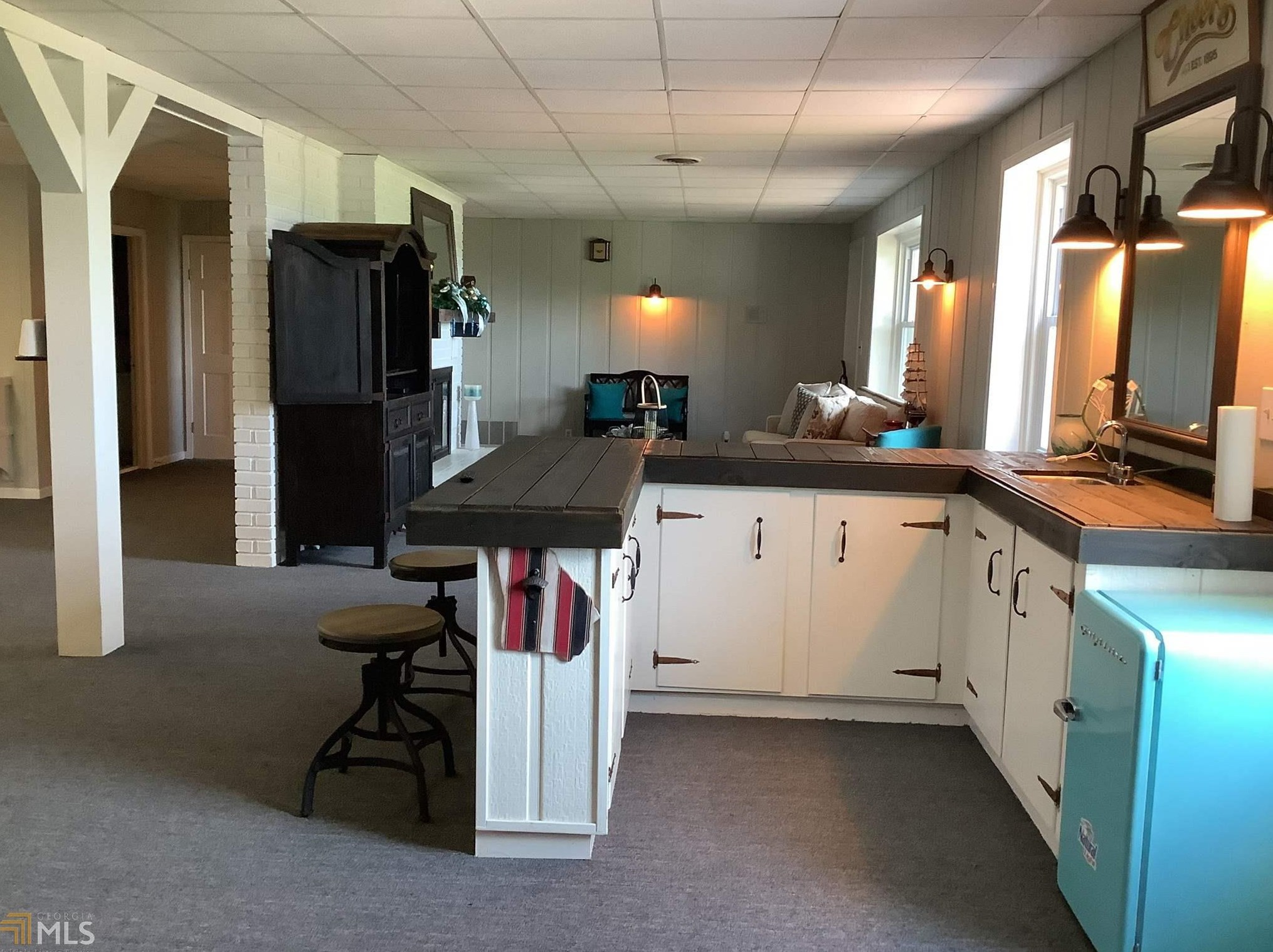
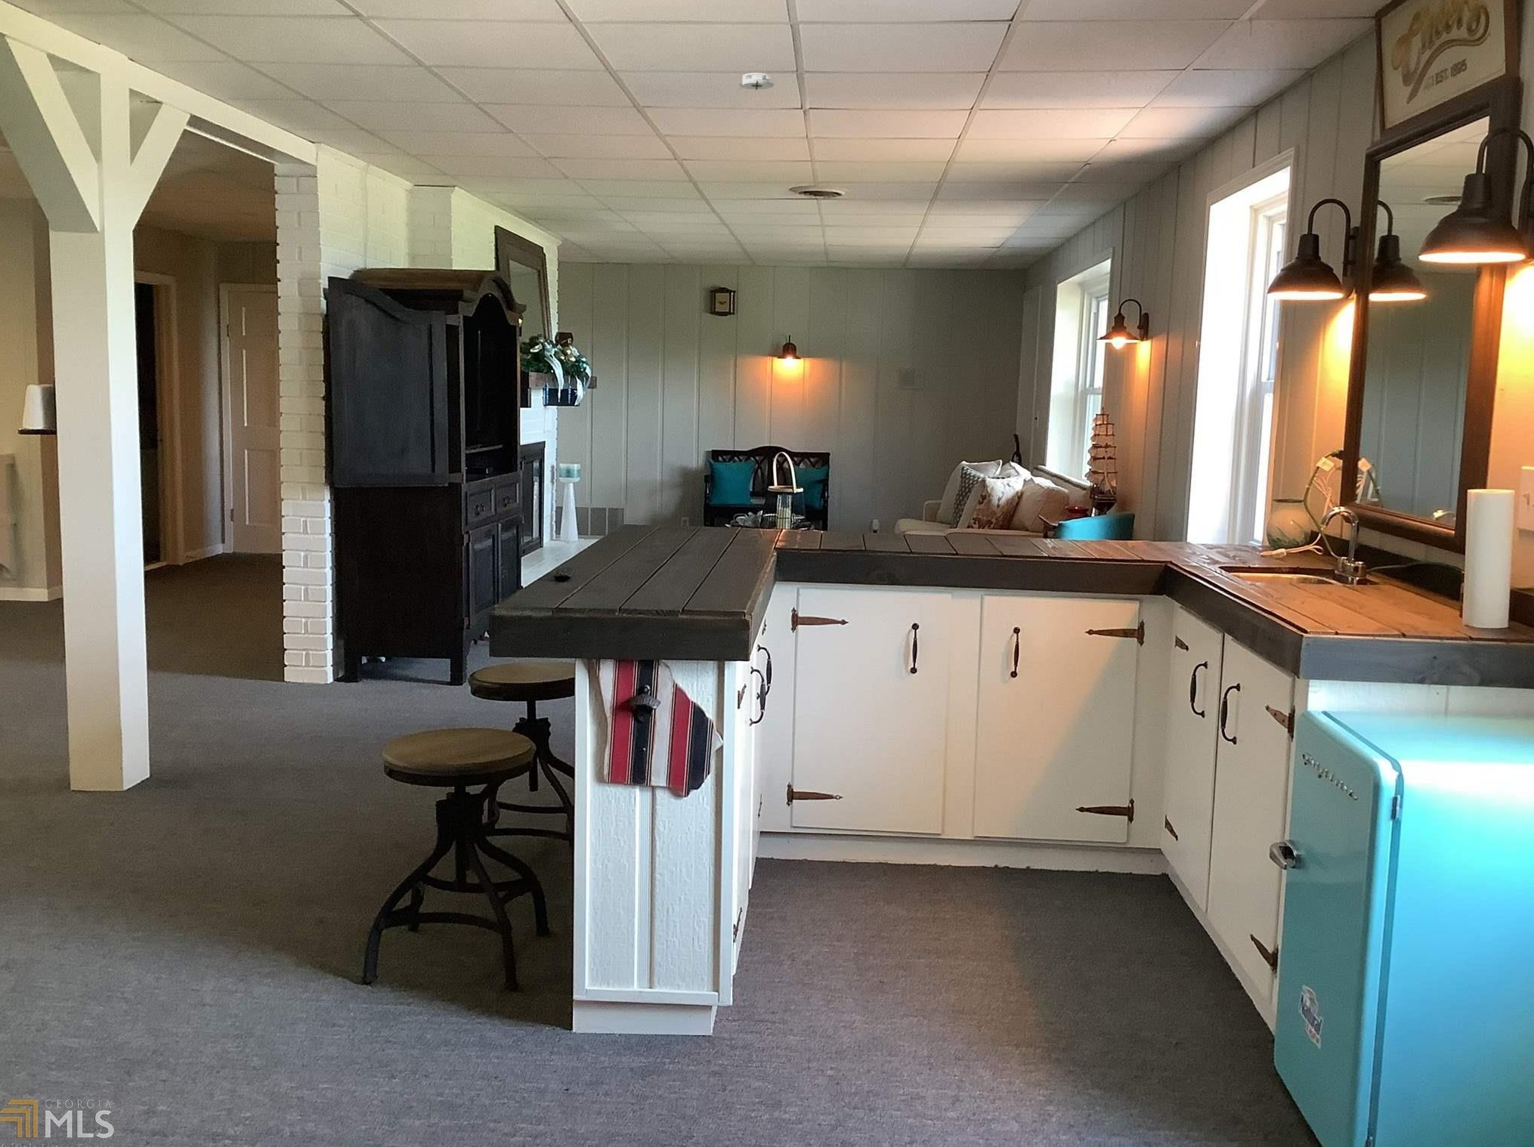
+ smoke detector [739,72,775,90]
